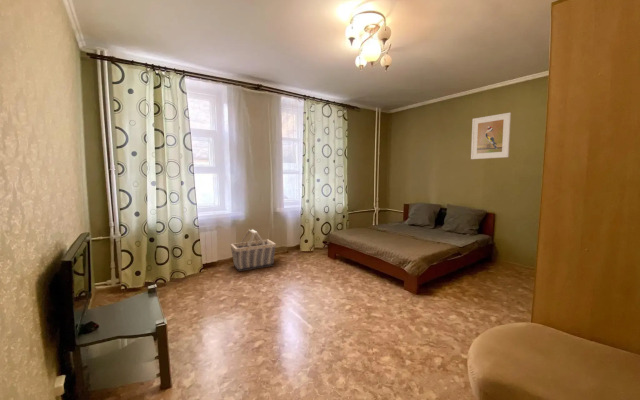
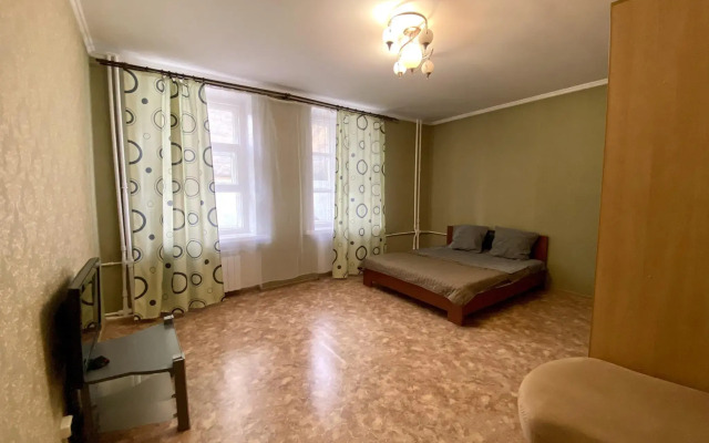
- basket [230,228,277,272]
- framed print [470,112,512,160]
